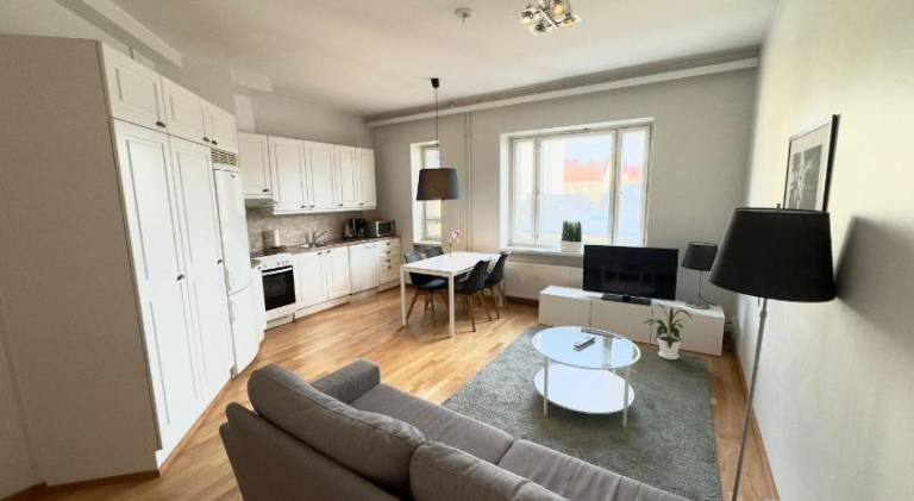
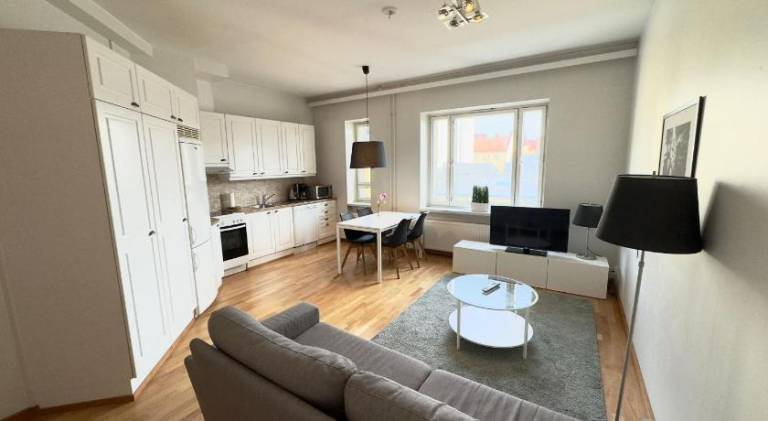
- house plant [643,299,694,361]
